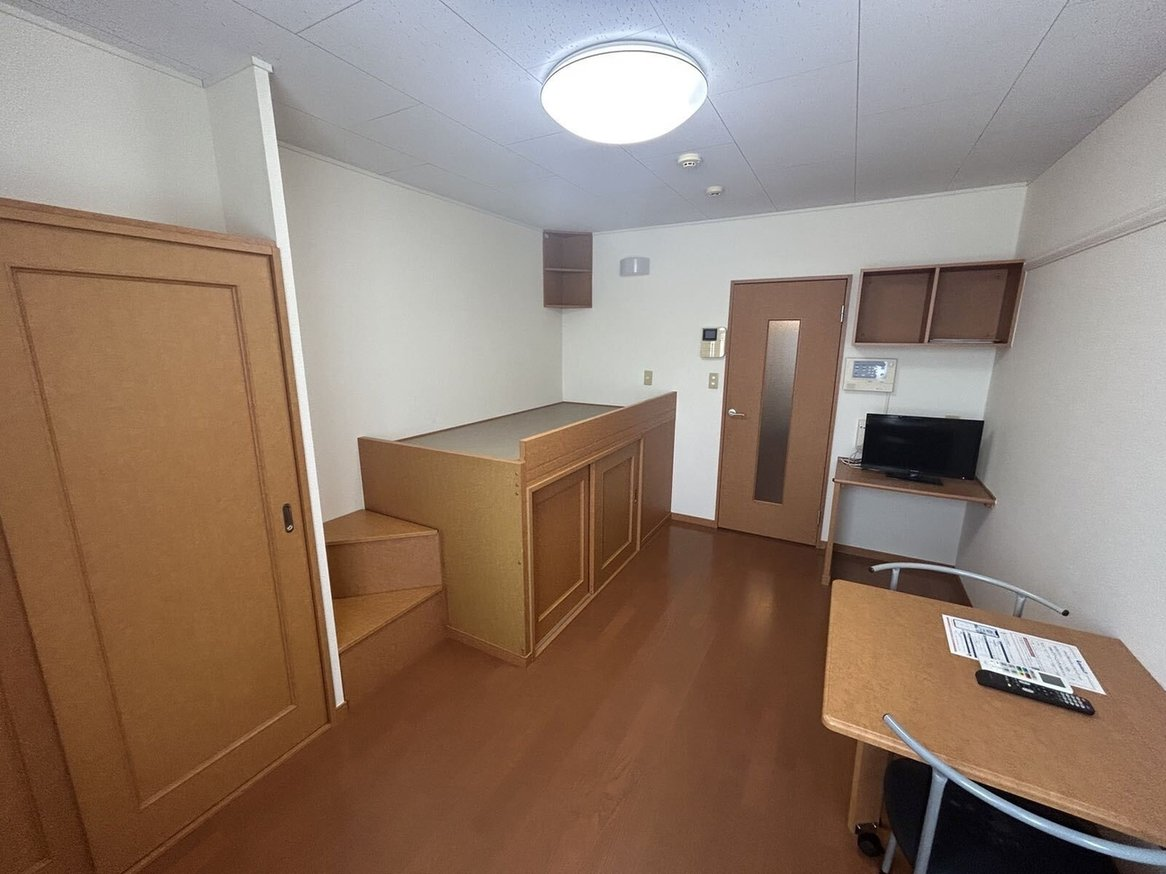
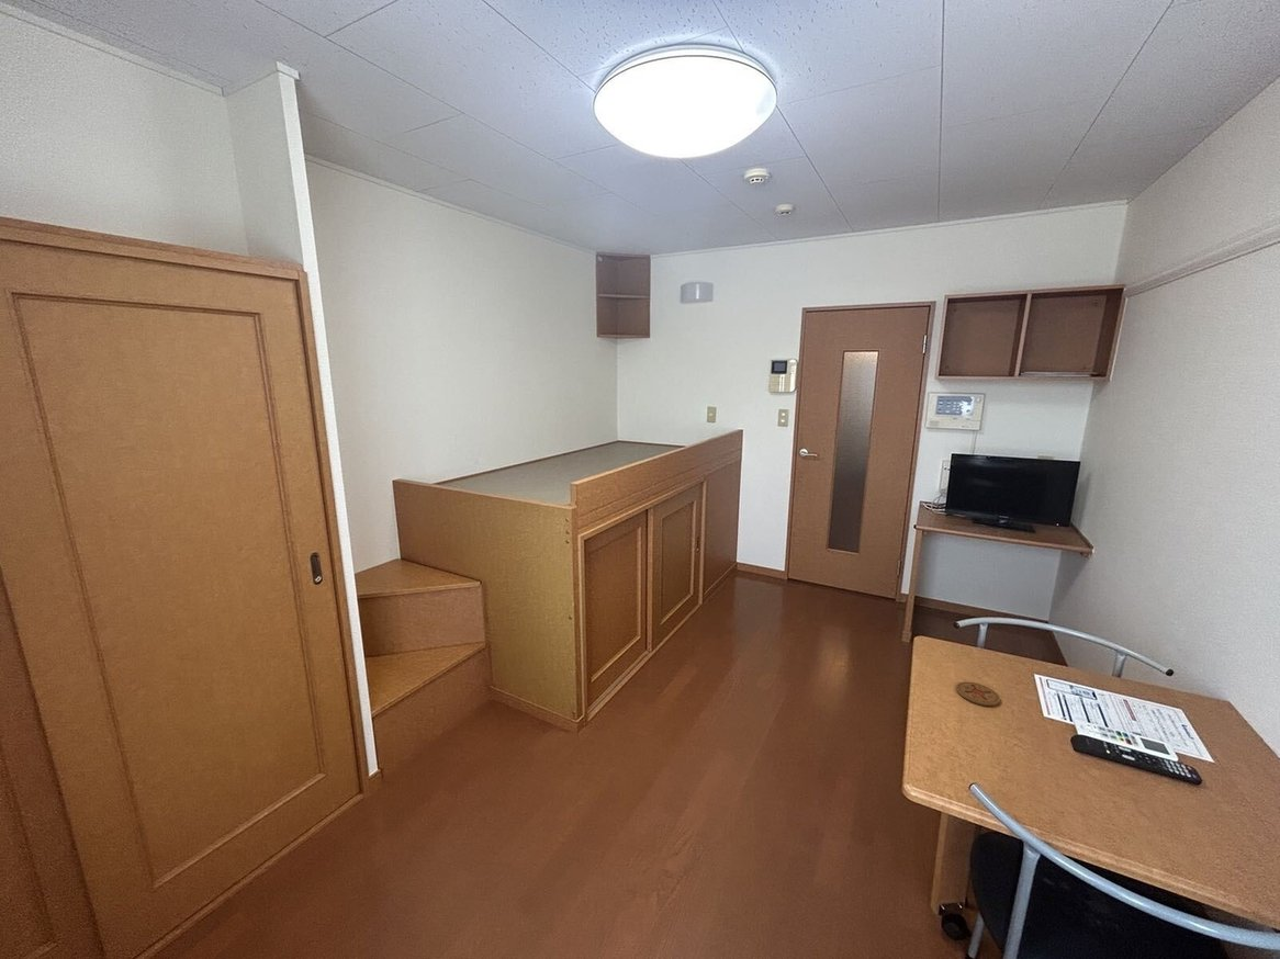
+ coaster [955,680,1001,707]
